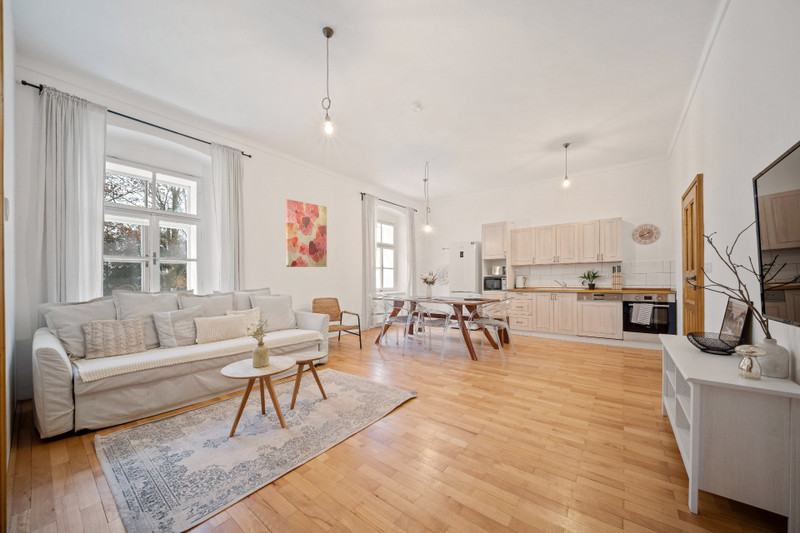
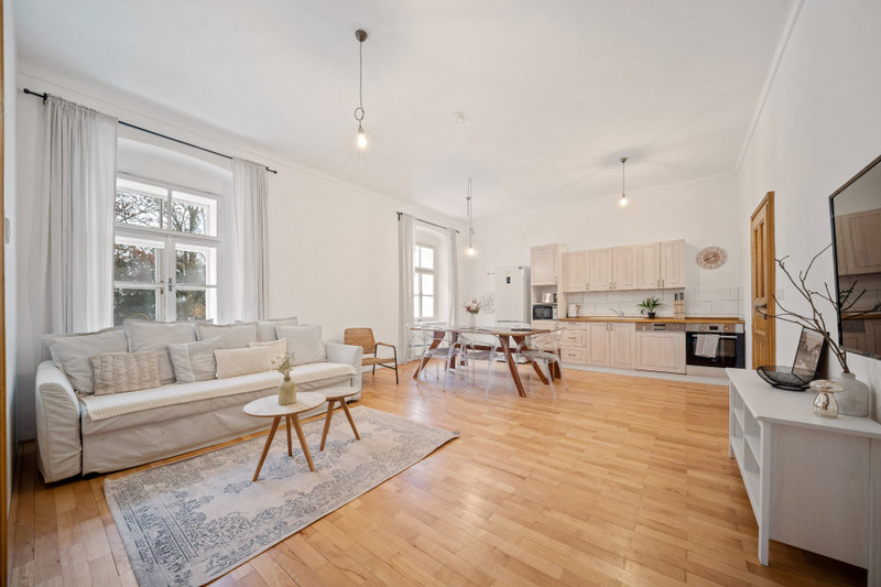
- wall art [285,198,328,268]
